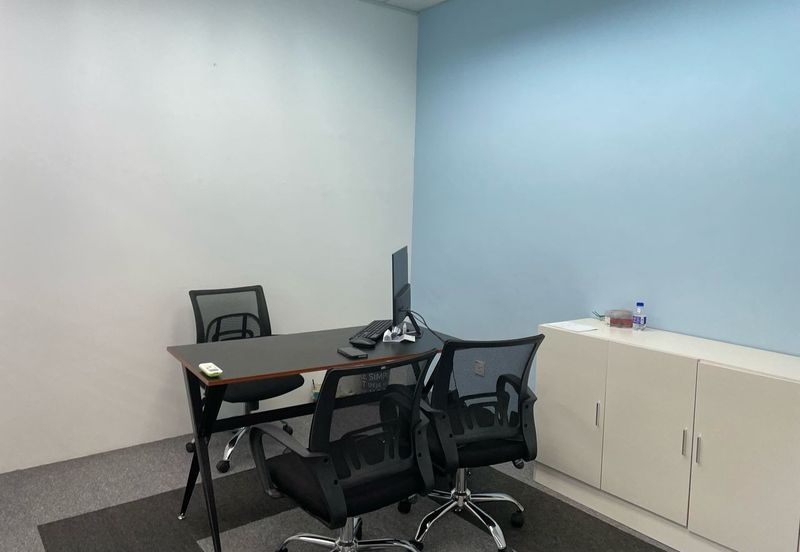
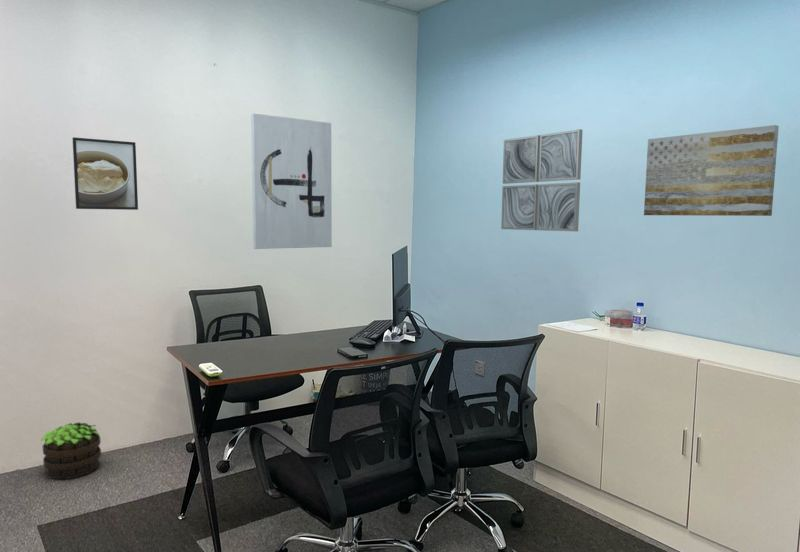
+ wall art [250,112,333,250]
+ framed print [71,136,139,211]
+ wall art [500,128,584,232]
+ wall art [643,124,780,217]
+ potted plant [39,421,102,481]
